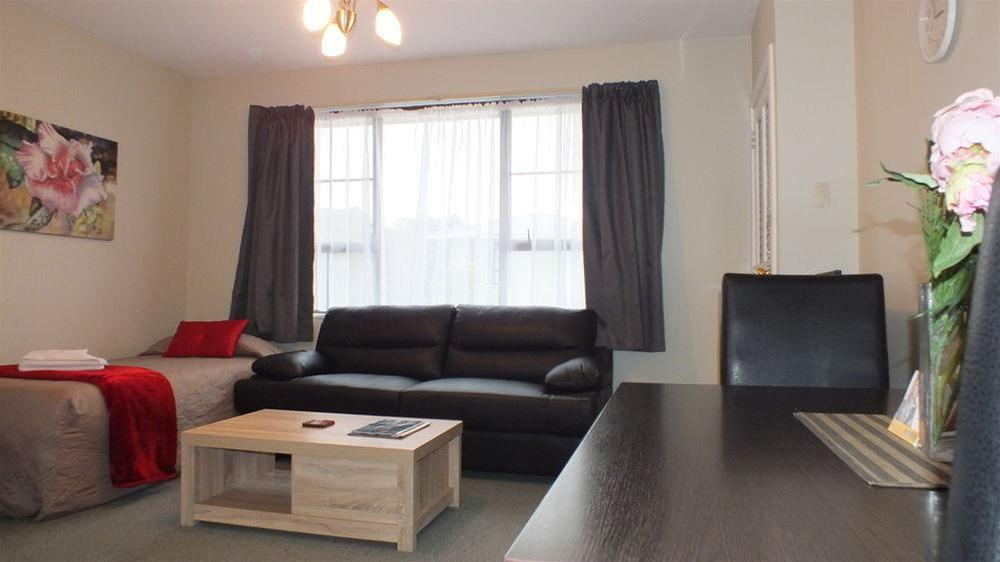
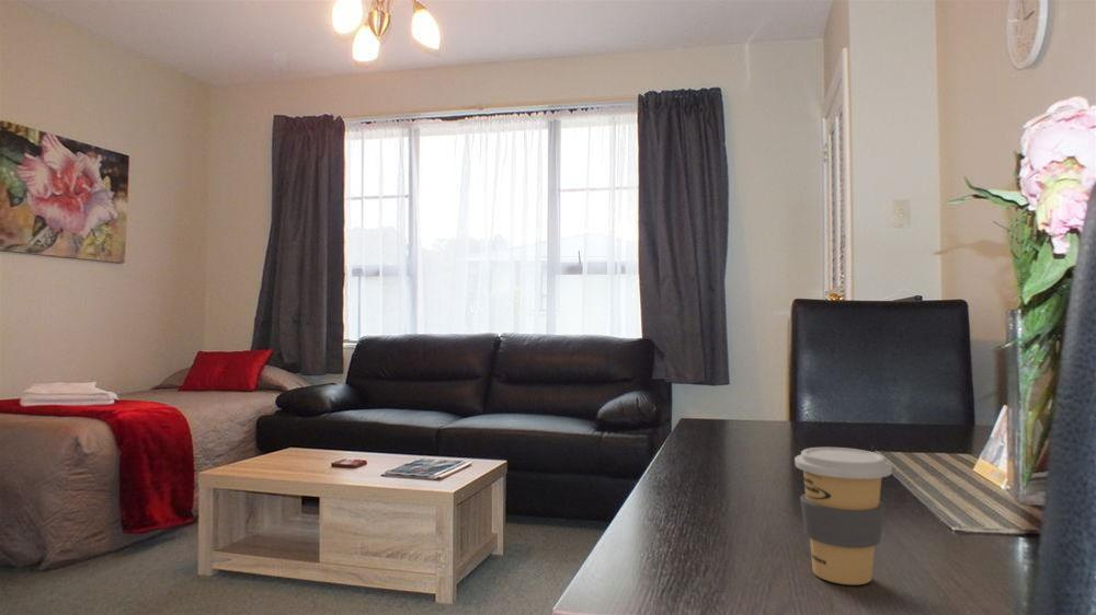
+ coffee cup [794,446,893,585]
